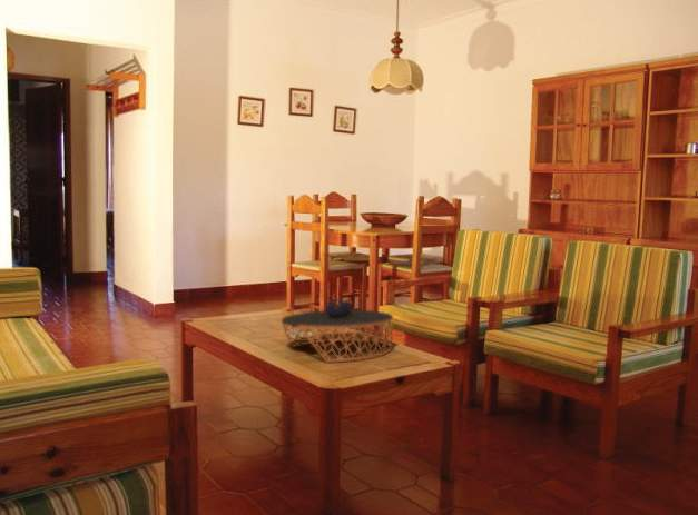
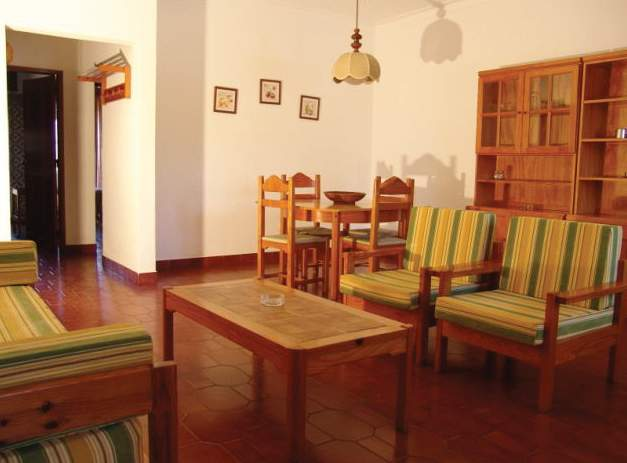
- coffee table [281,298,394,364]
